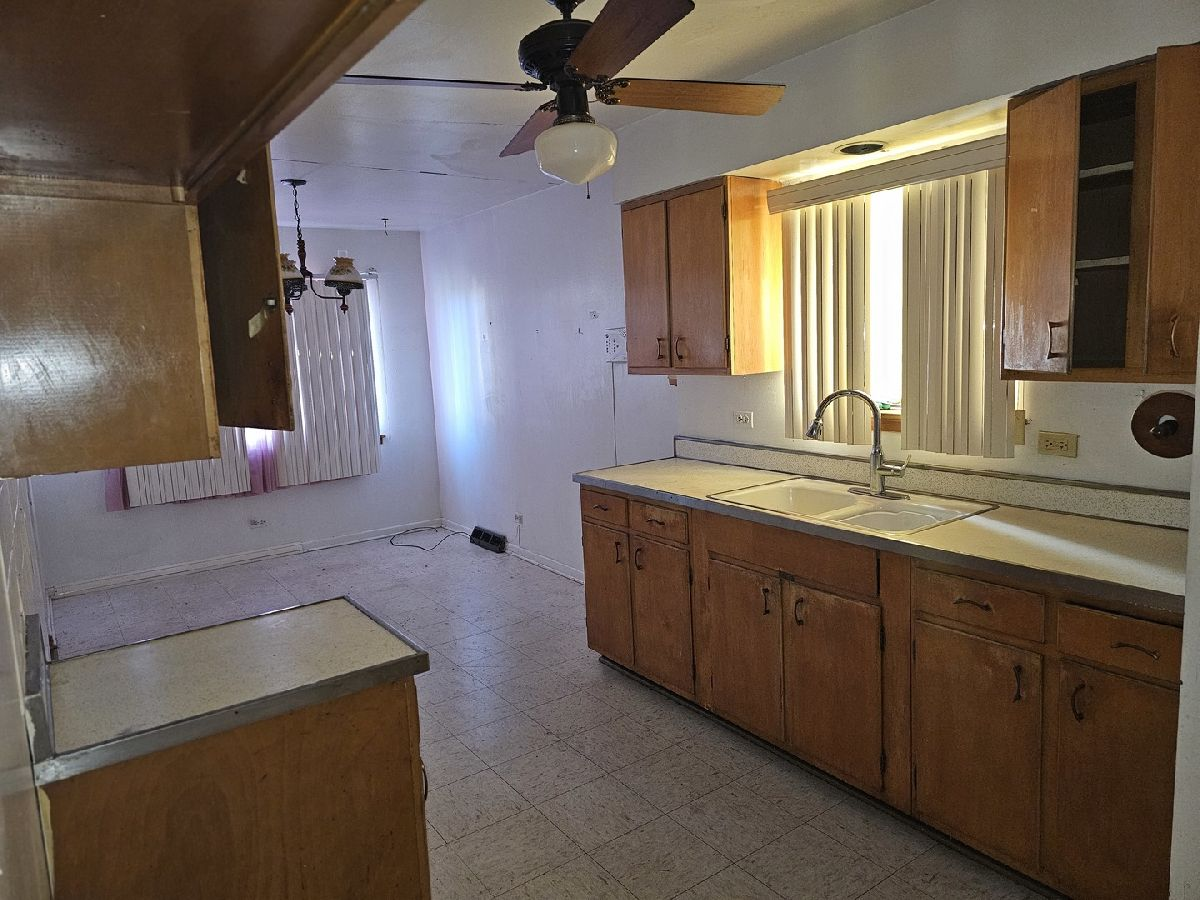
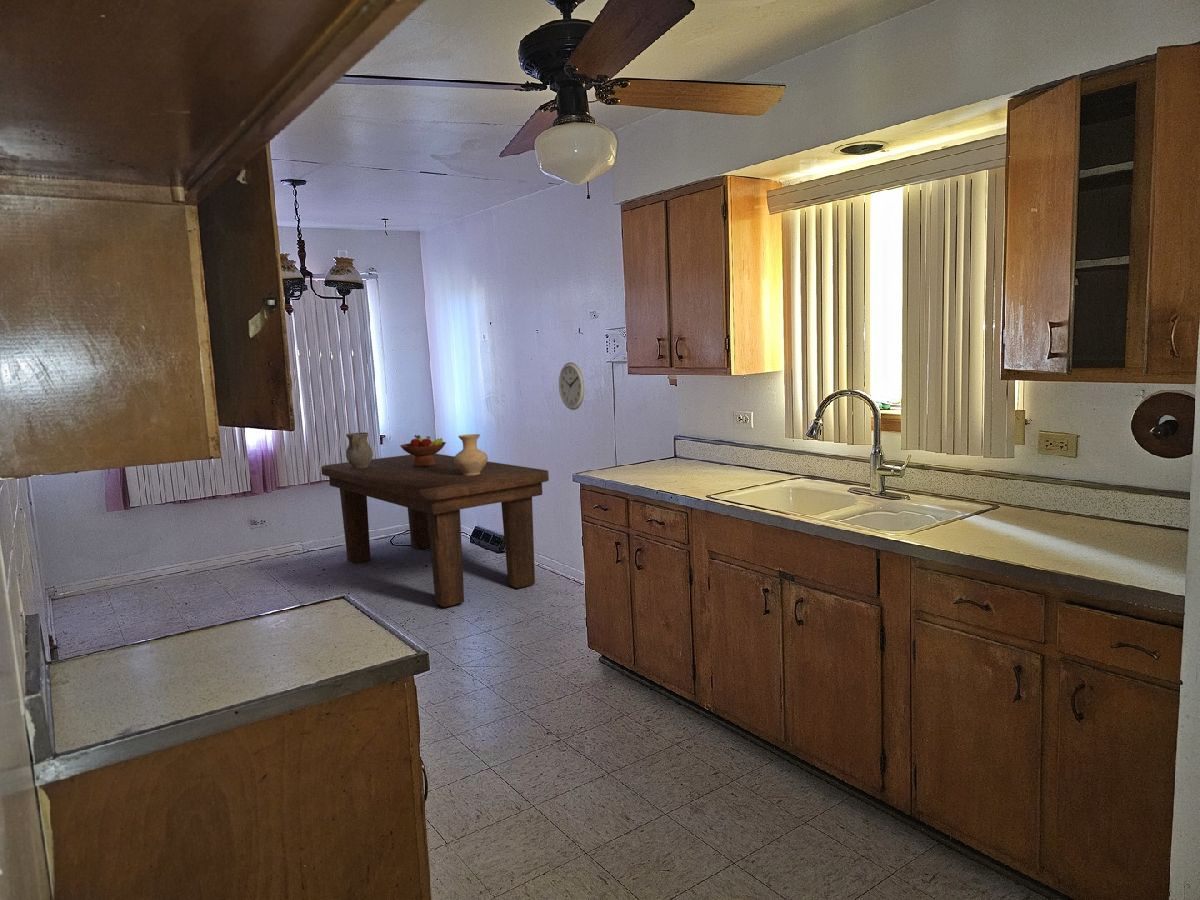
+ ceramic pitcher [345,431,374,468]
+ vase [454,433,489,475]
+ wall clock [558,361,586,411]
+ dining table [320,453,550,608]
+ fruit bowl [399,434,447,467]
